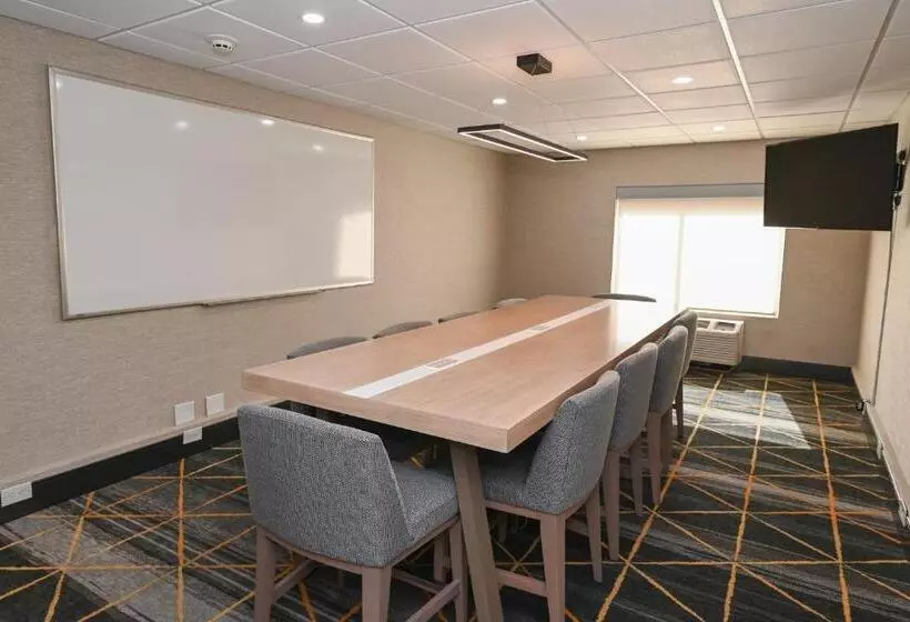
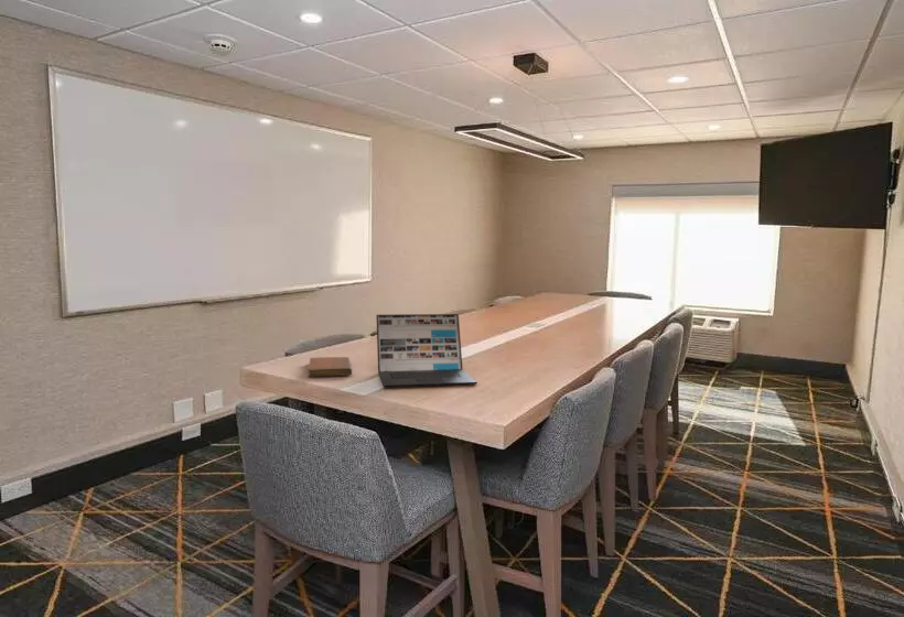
+ laptop [375,313,478,388]
+ notebook [306,356,353,377]
